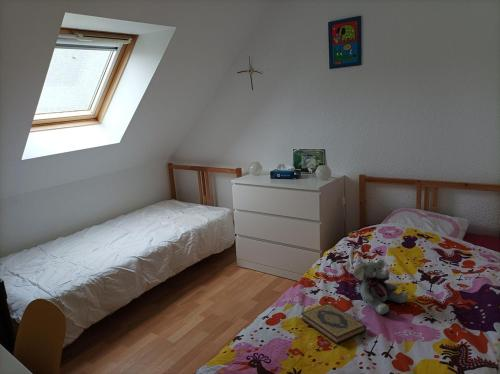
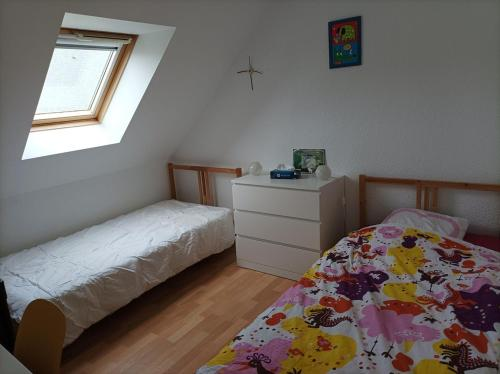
- plush elephant [352,259,409,316]
- hardback book [300,303,367,345]
